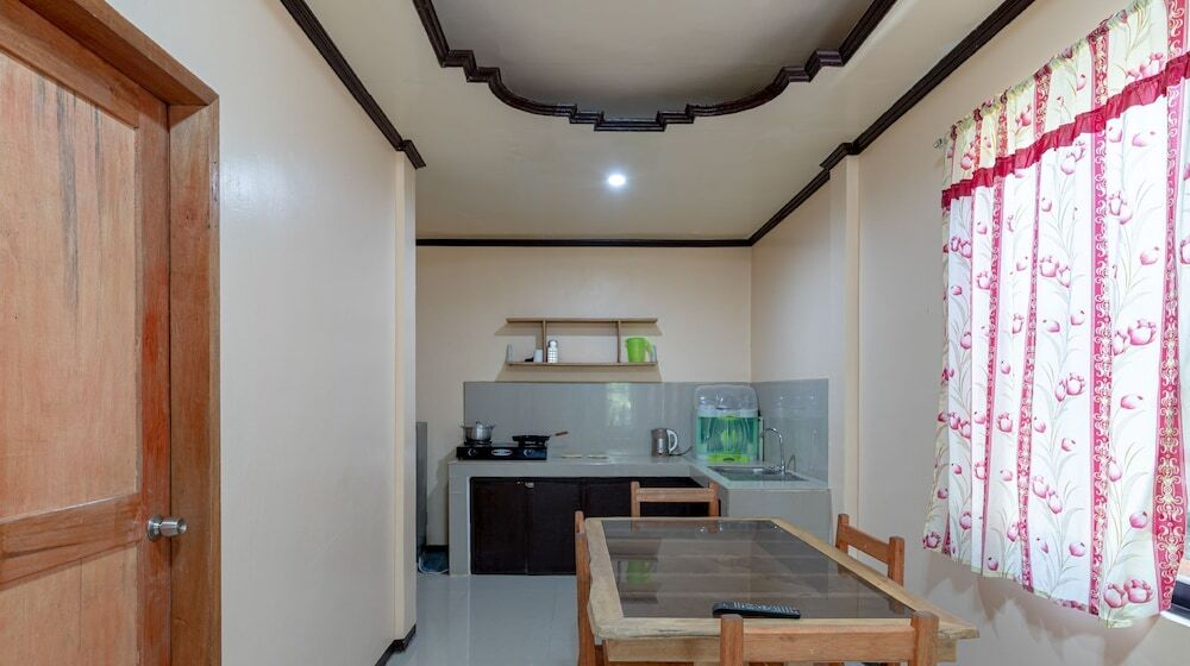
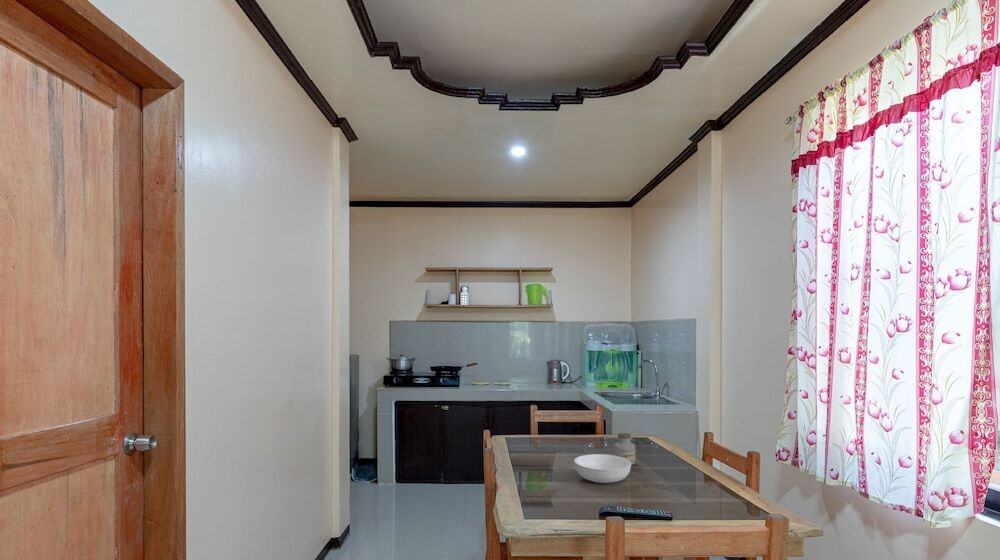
+ jar [612,432,637,466]
+ serving bowl [573,453,632,484]
